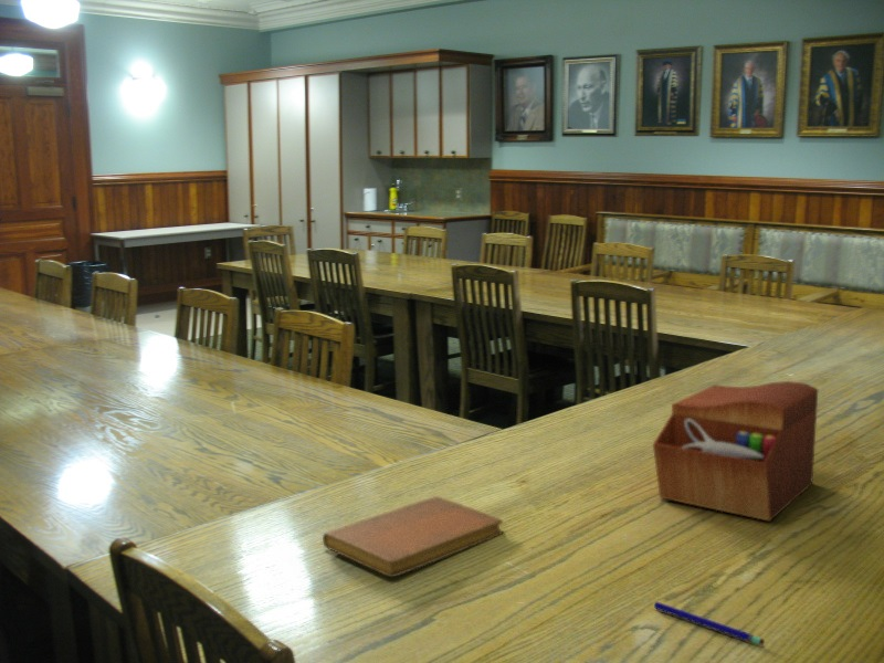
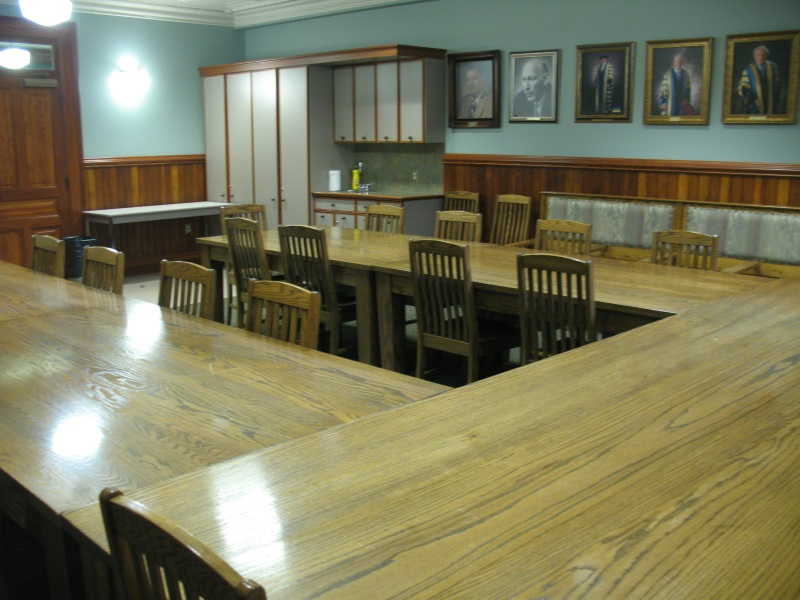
- sewing box [652,380,819,523]
- notebook [322,495,505,578]
- pen [653,601,766,646]
